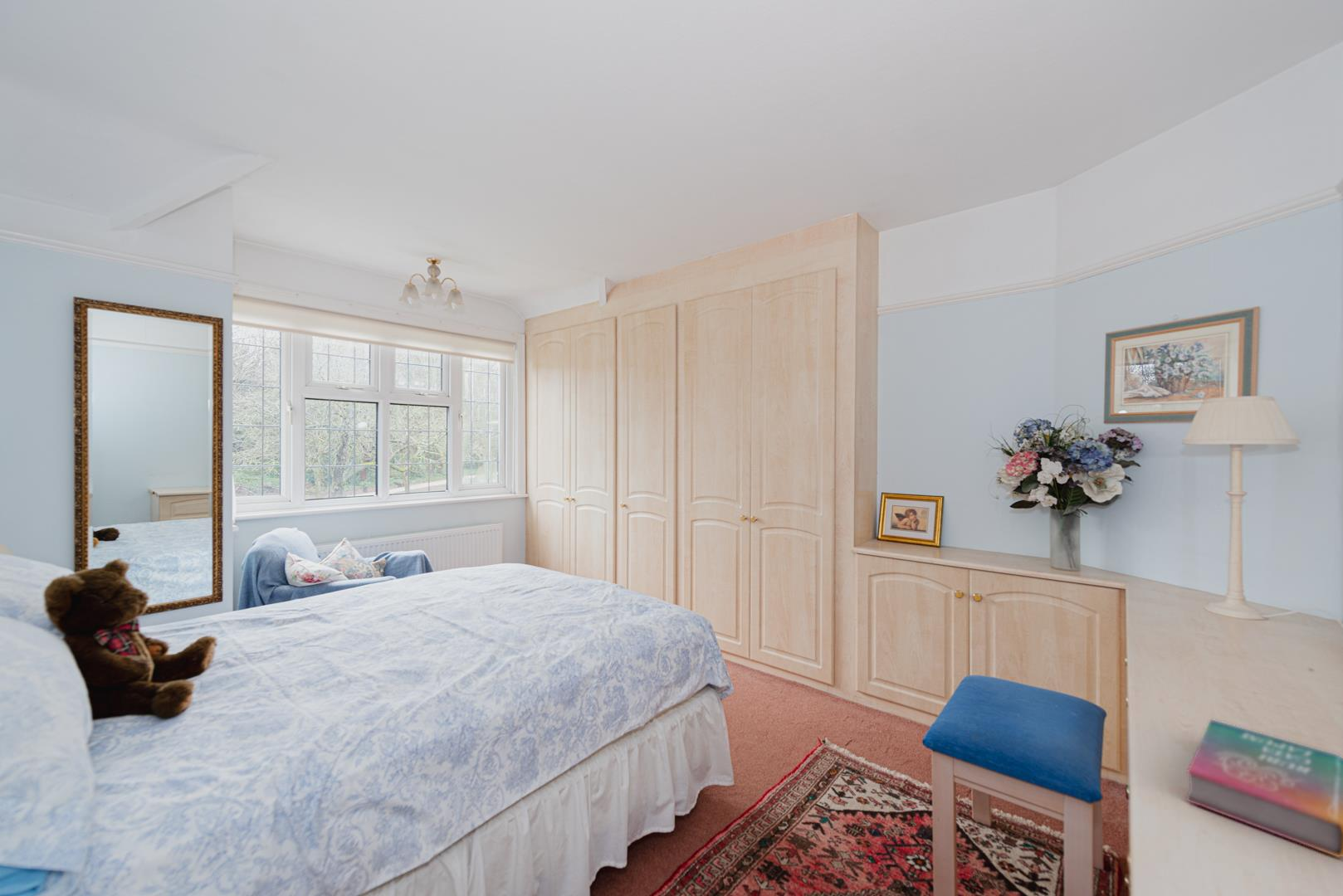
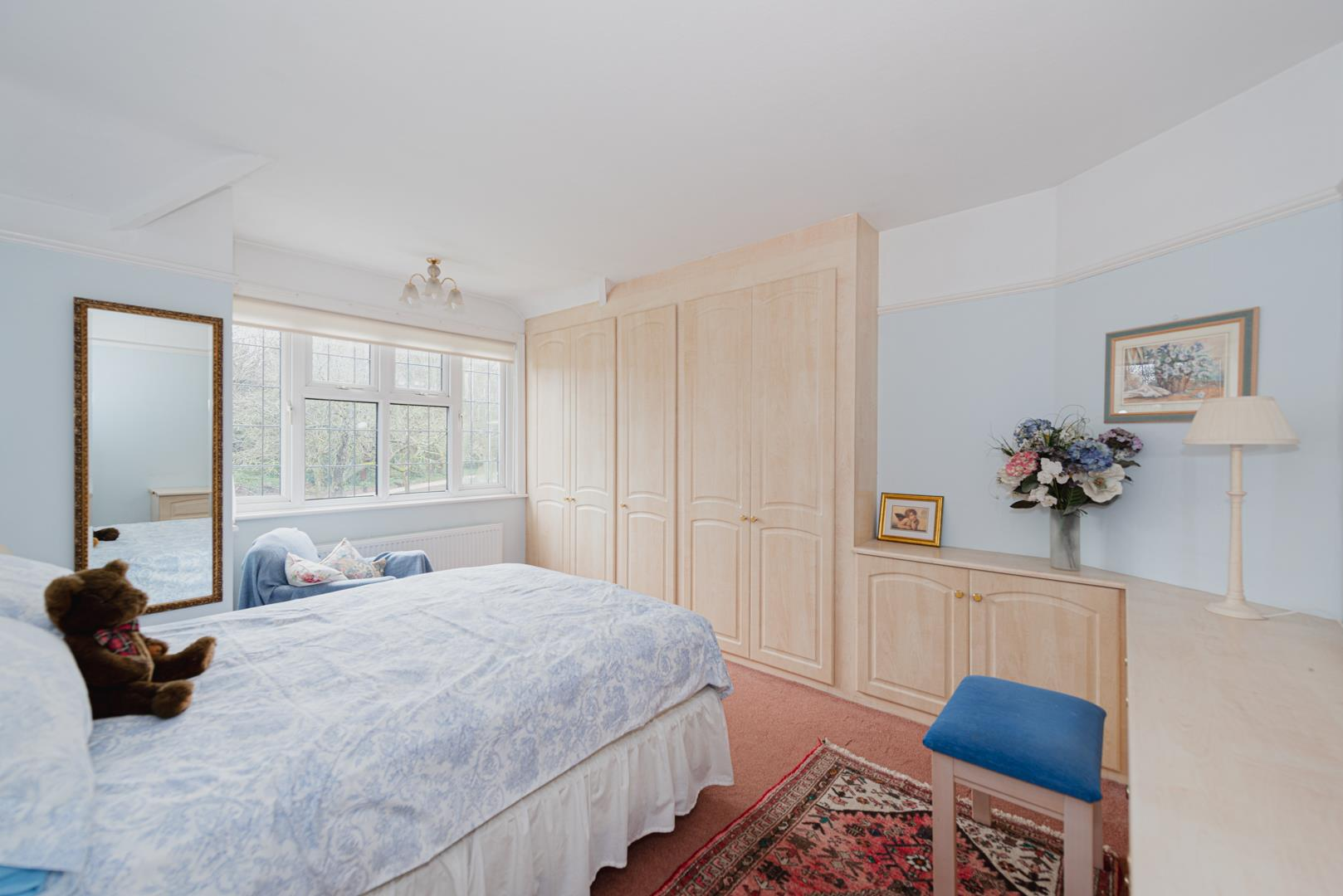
- book [1186,718,1343,859]
